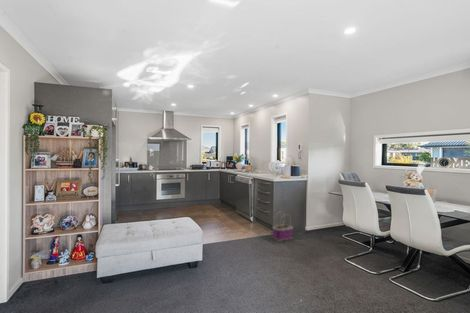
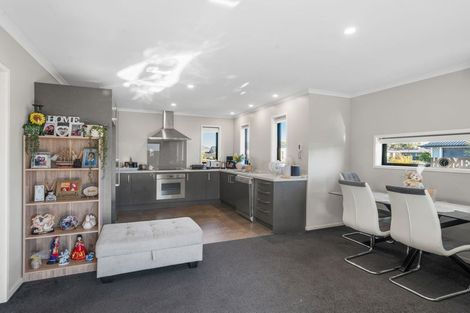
- basket [272,211,294,241]
